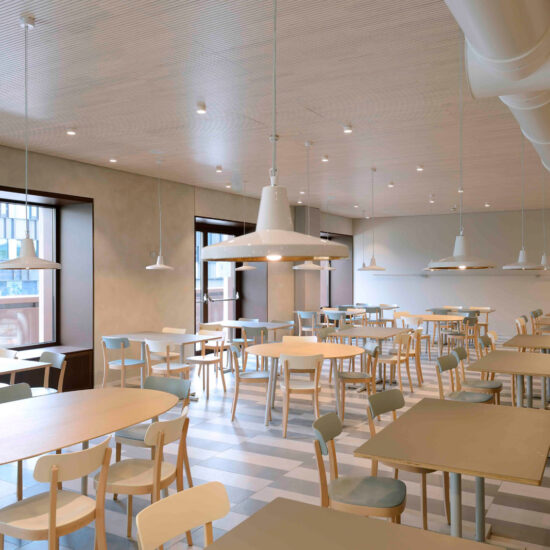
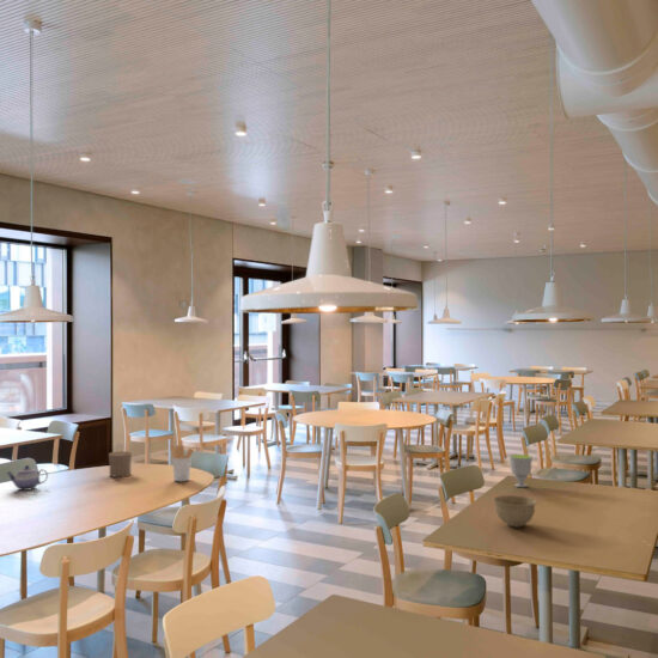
+ teapot [5,464,49,492]
+ cup [108,451,133,477]
+ cup [508,453,534,488]
+ utensil holder [169,444,195,482]
+ bowl [492,494,538,528]
